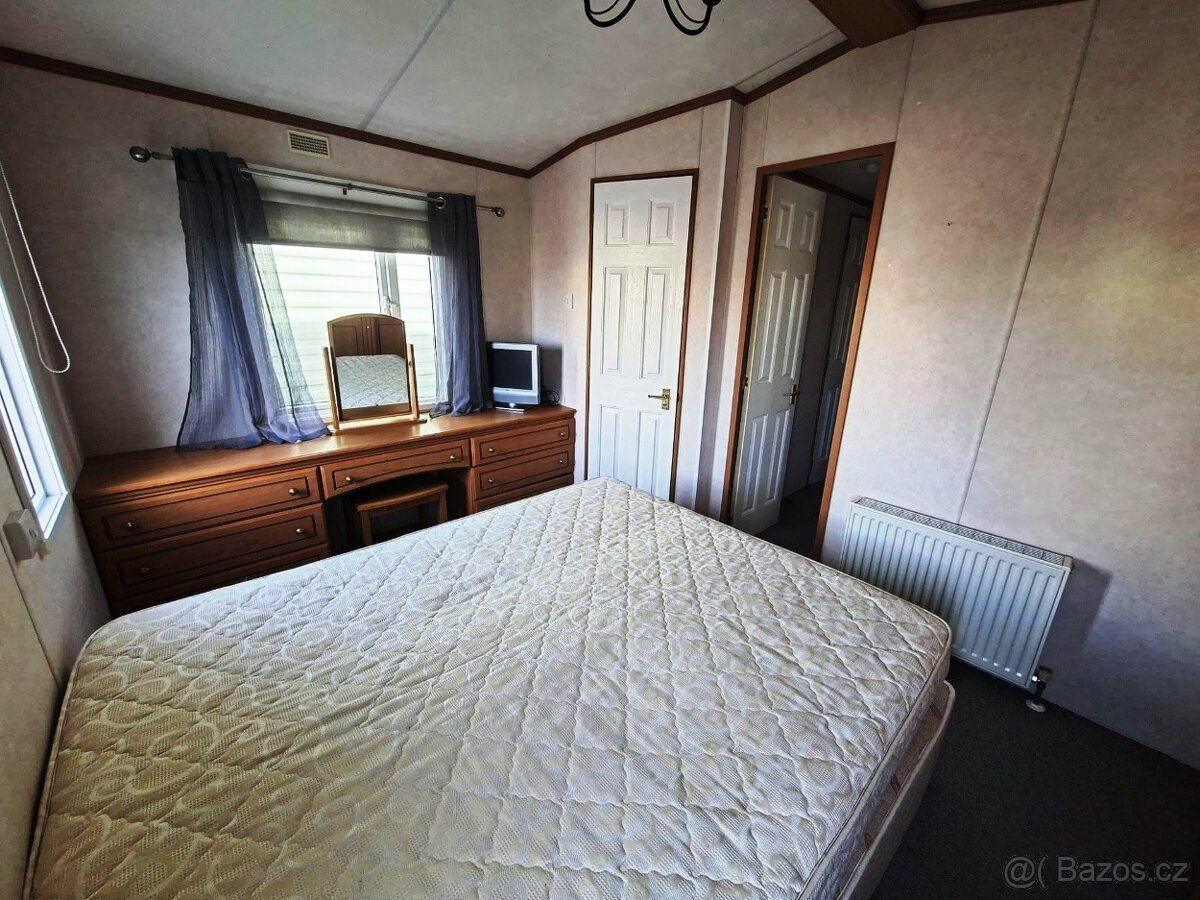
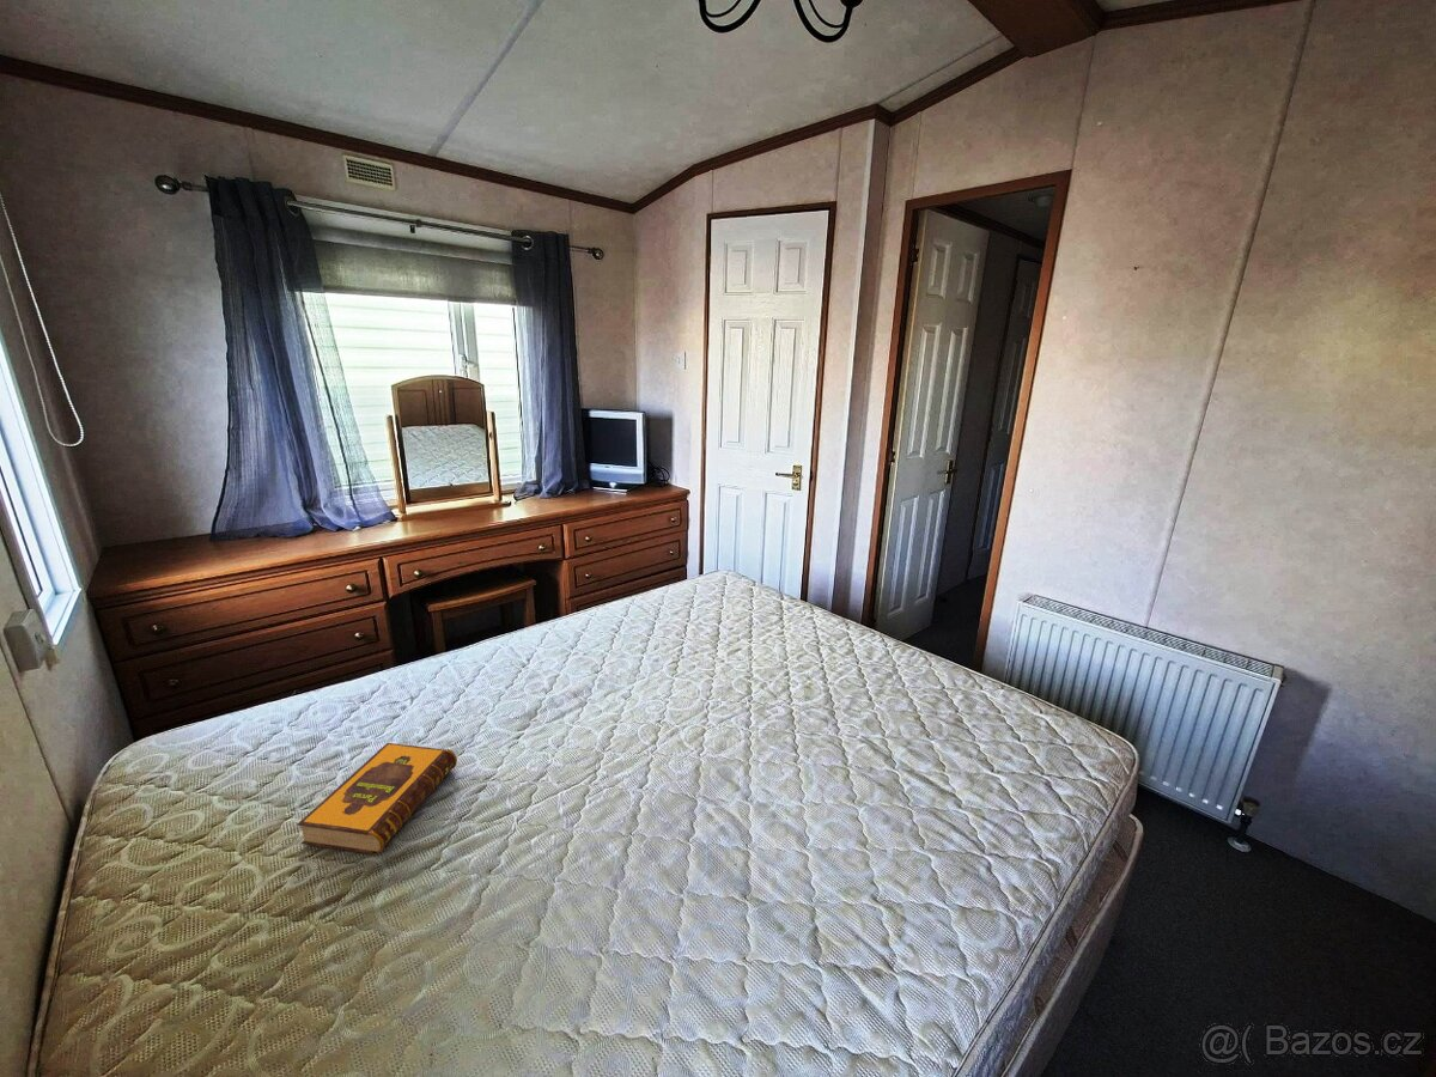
+ hardback book [297,742,458,856]
